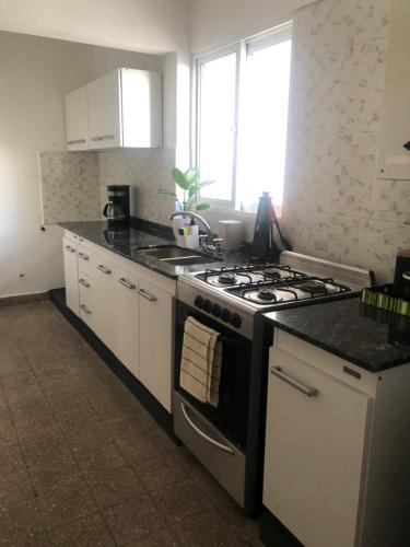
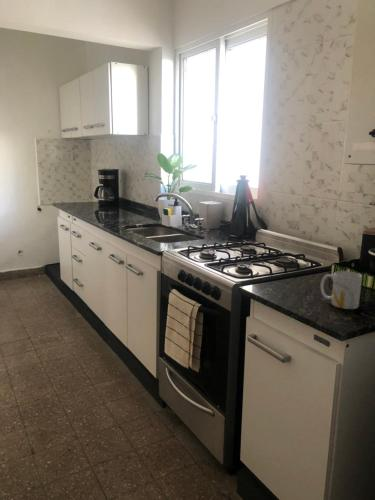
+ mug [320,270,363,310]
